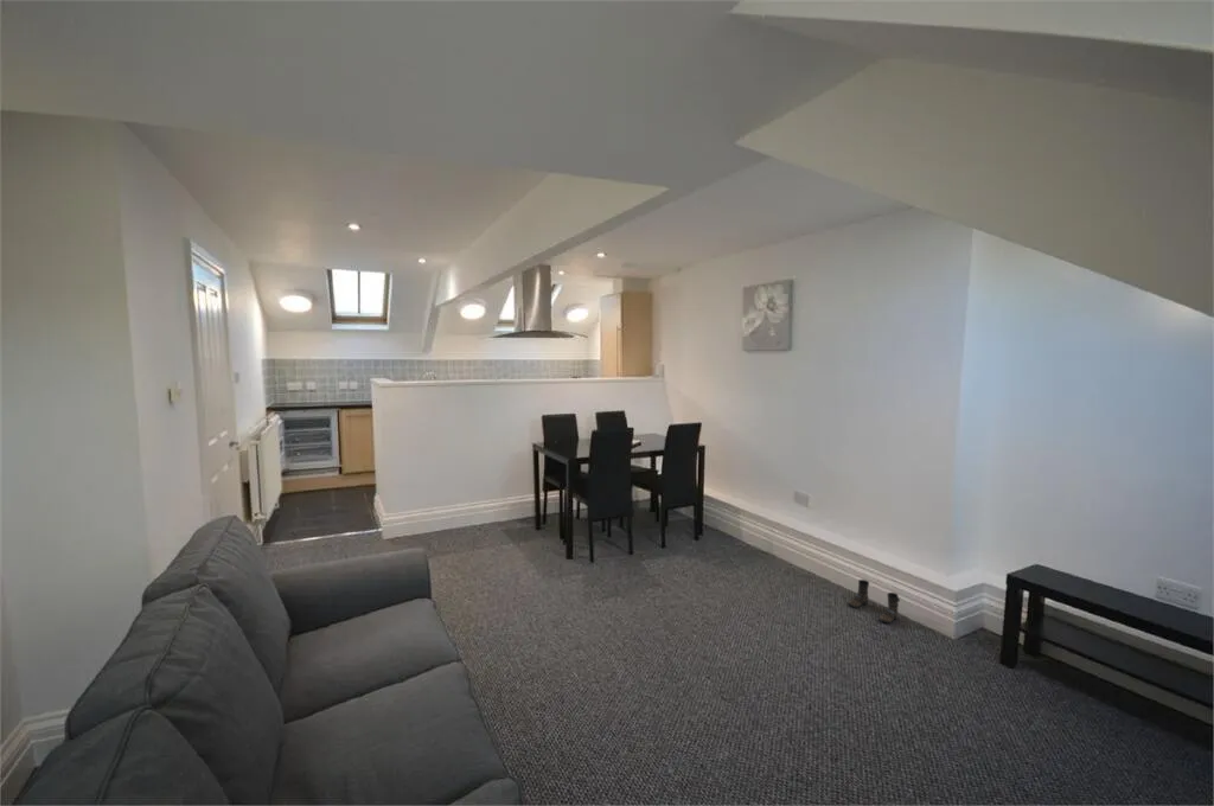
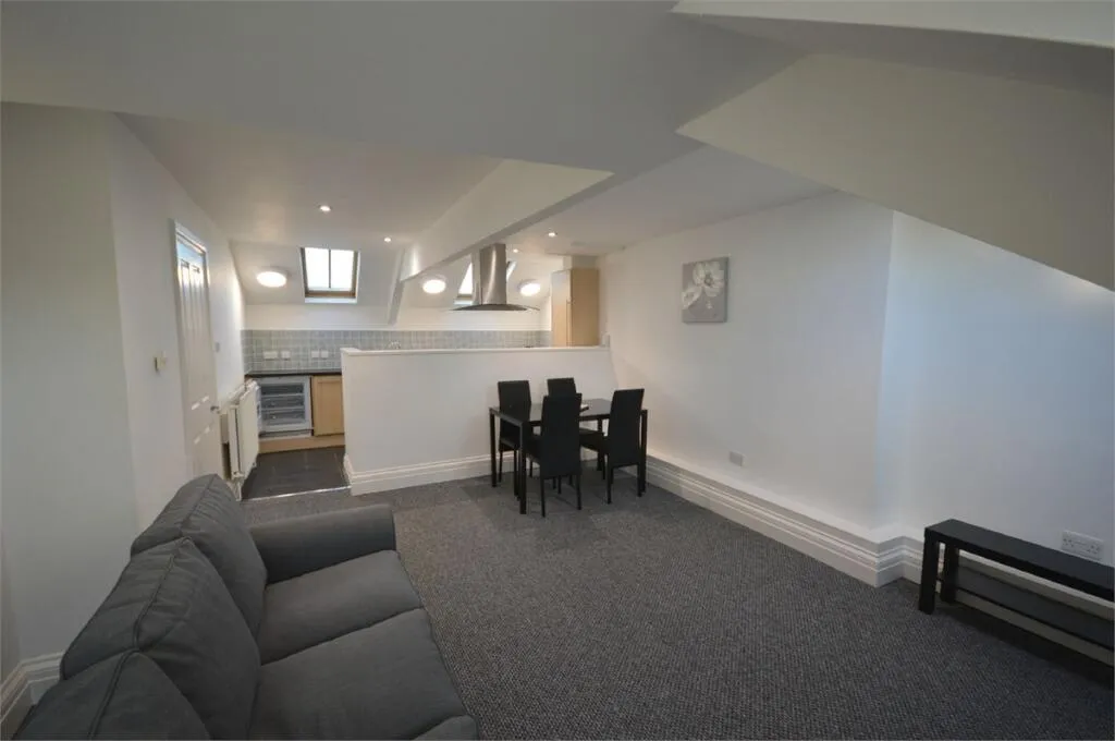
- boots [846,578,901,625]
